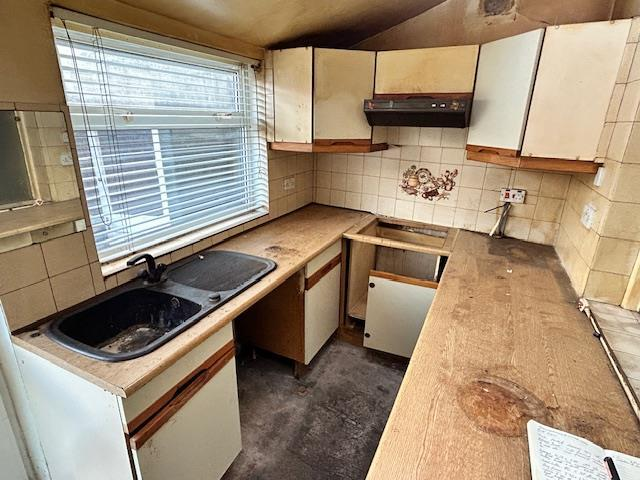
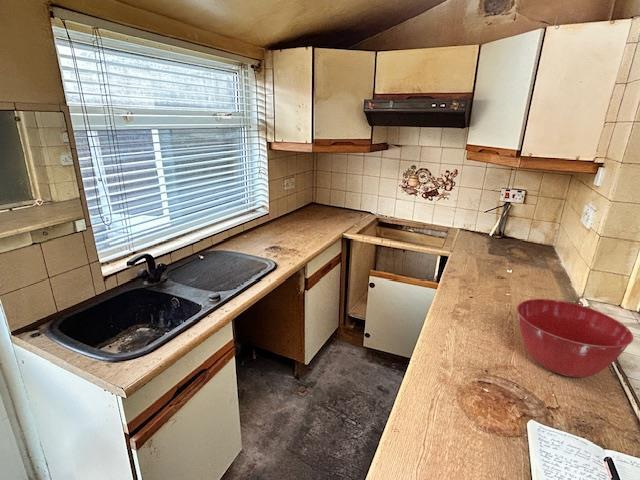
+ mixing bowl [516,298,634,378]
